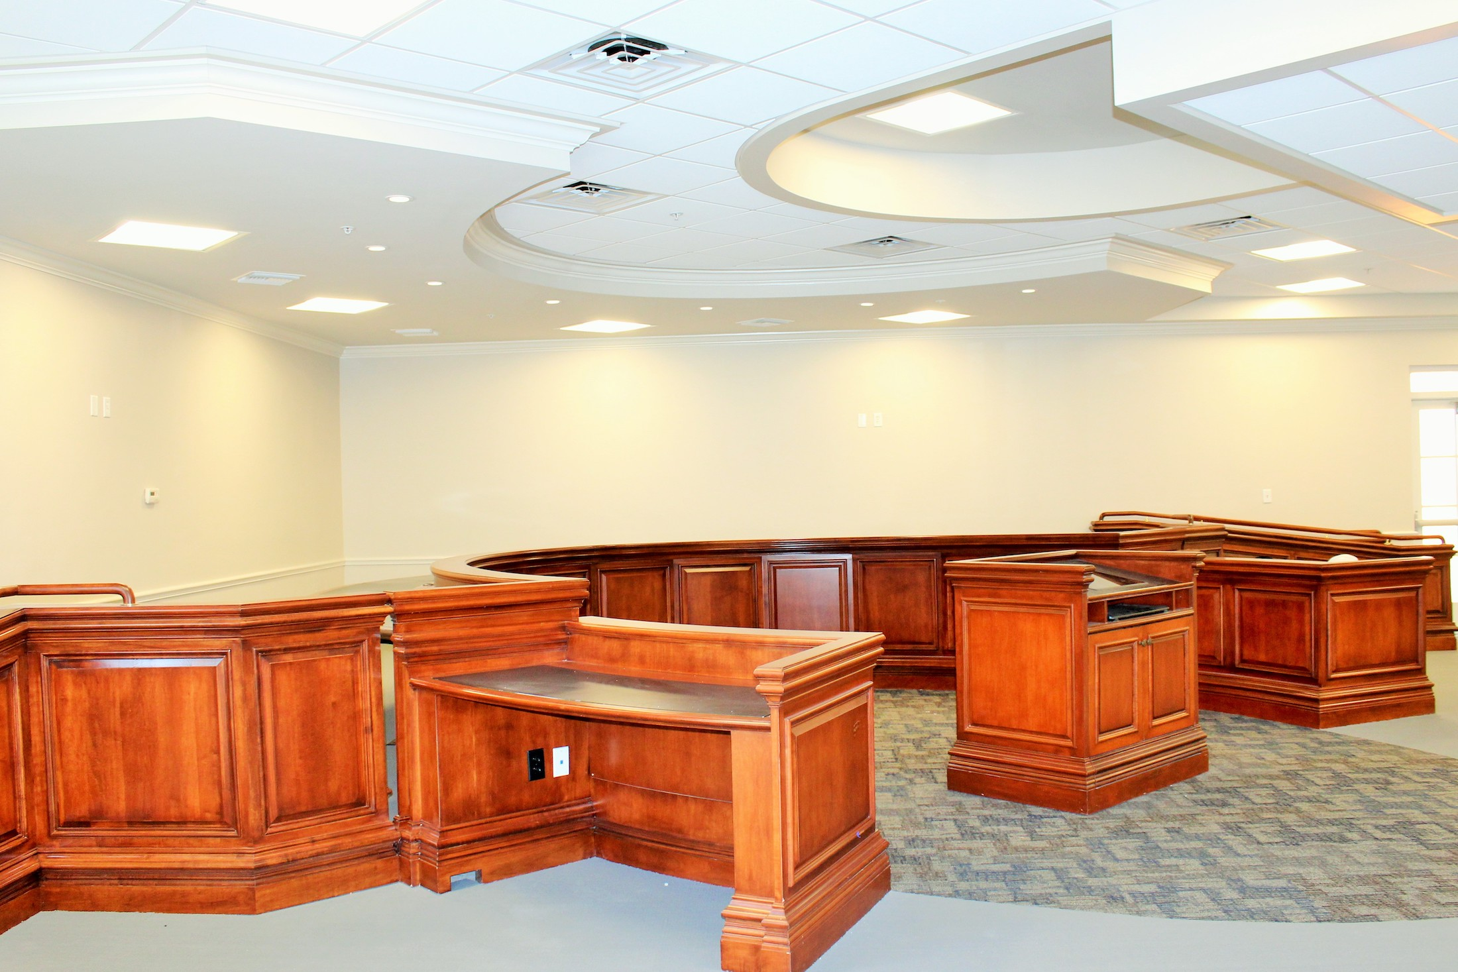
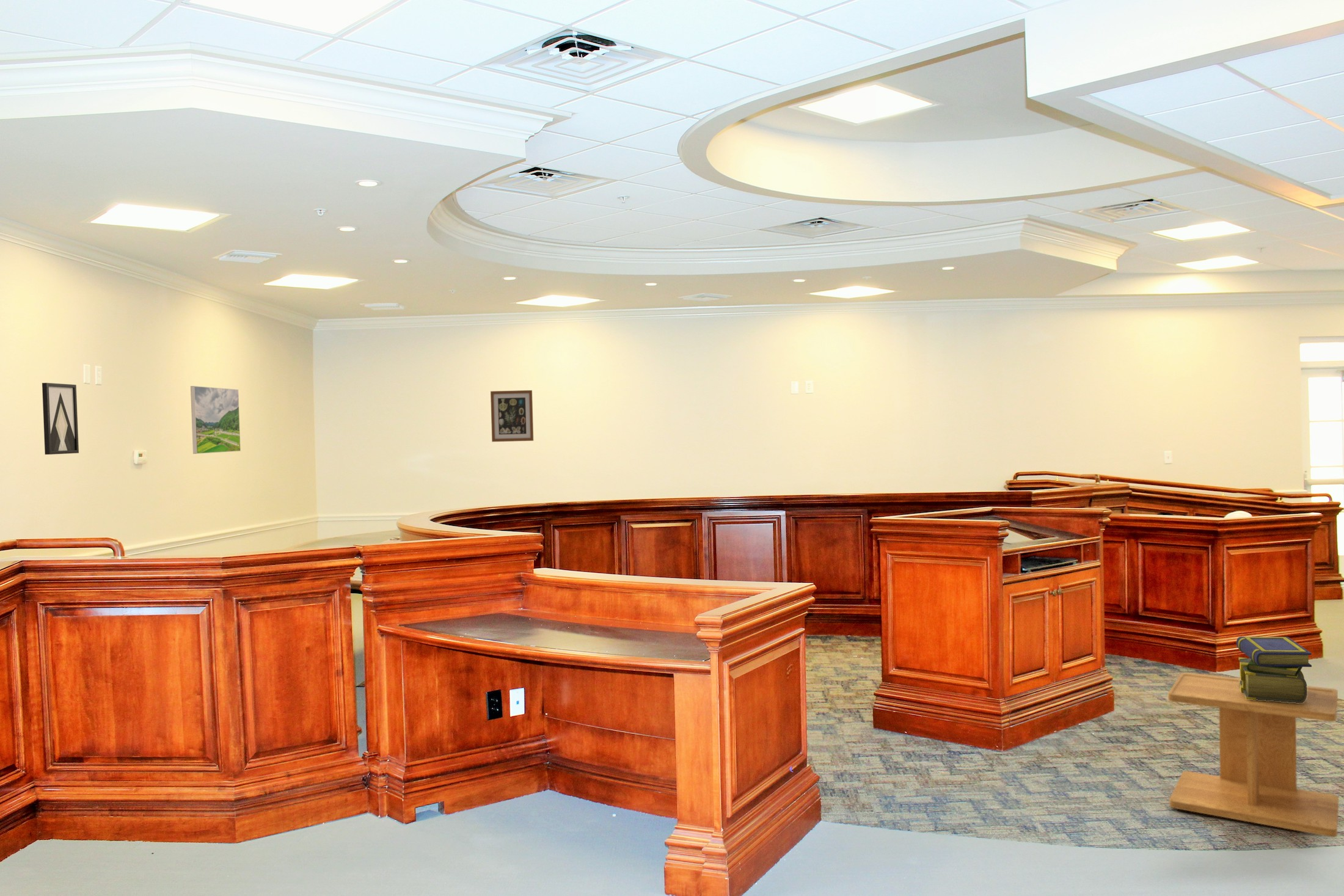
+ stack of books [1236,636,1312,703]
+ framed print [190,385,241,454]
+ wall art [42,382,79,455]
+ wall art [490,390,534,442]
+ side table [1167,672,1339,837]
